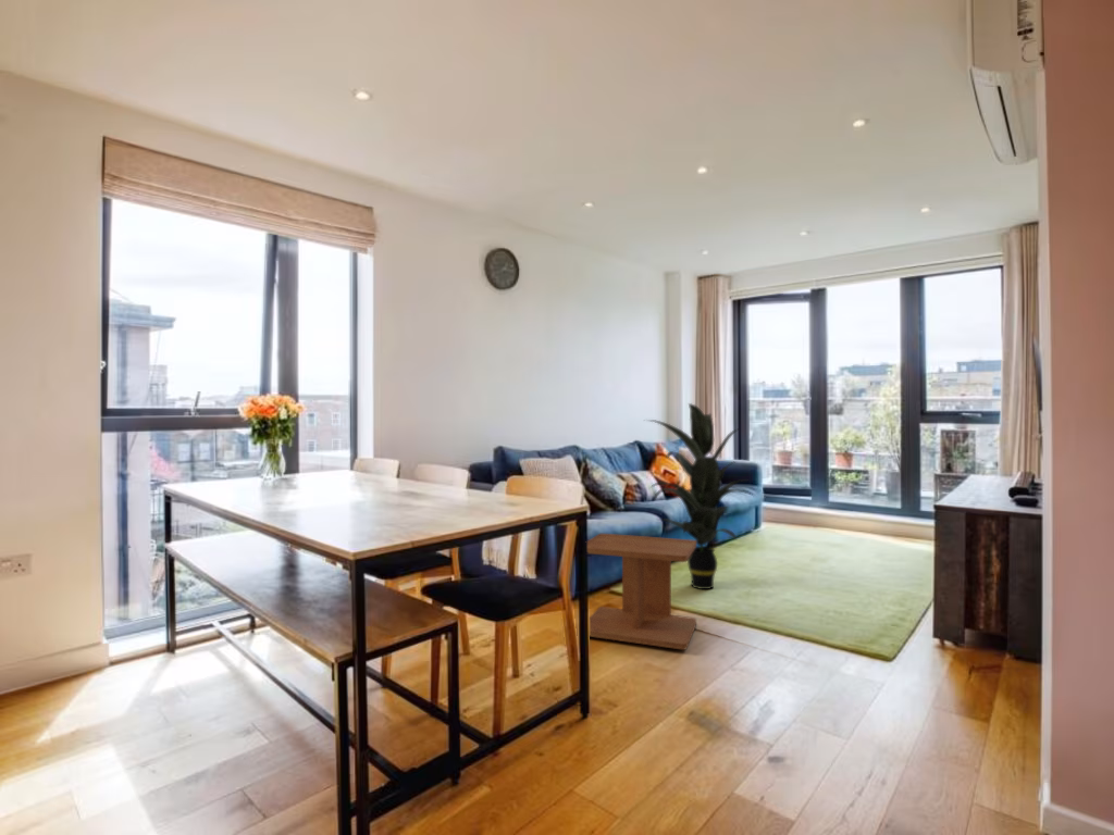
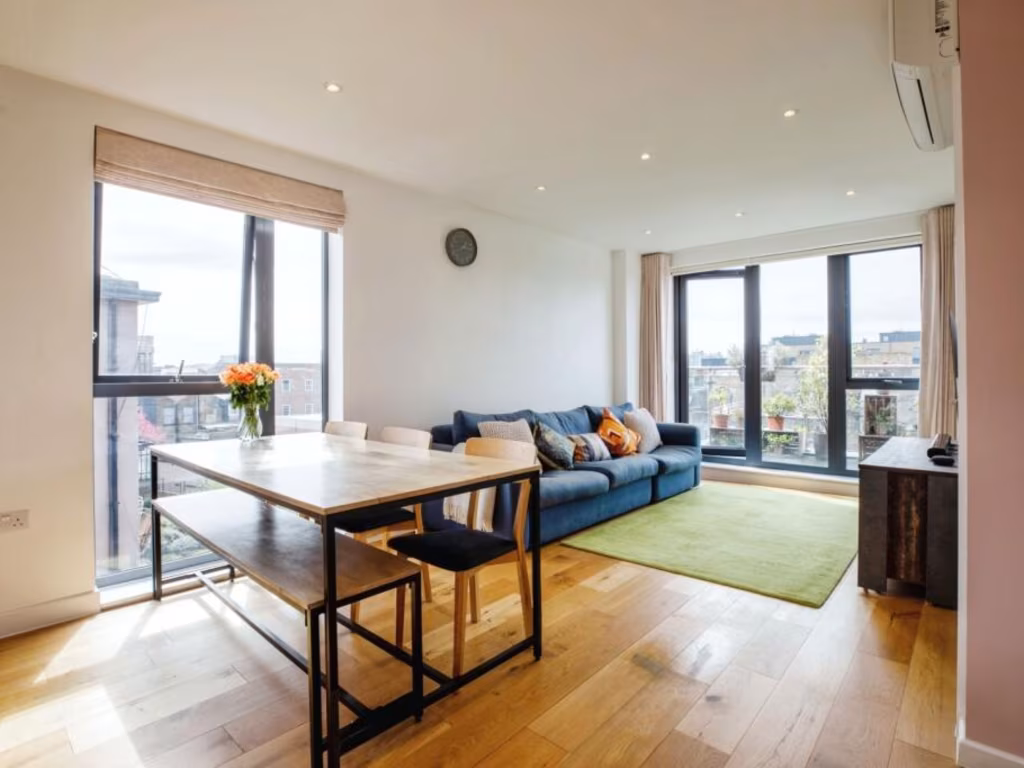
- indoor plant [644,402,753,590]
- side table [586,533,697,651]
